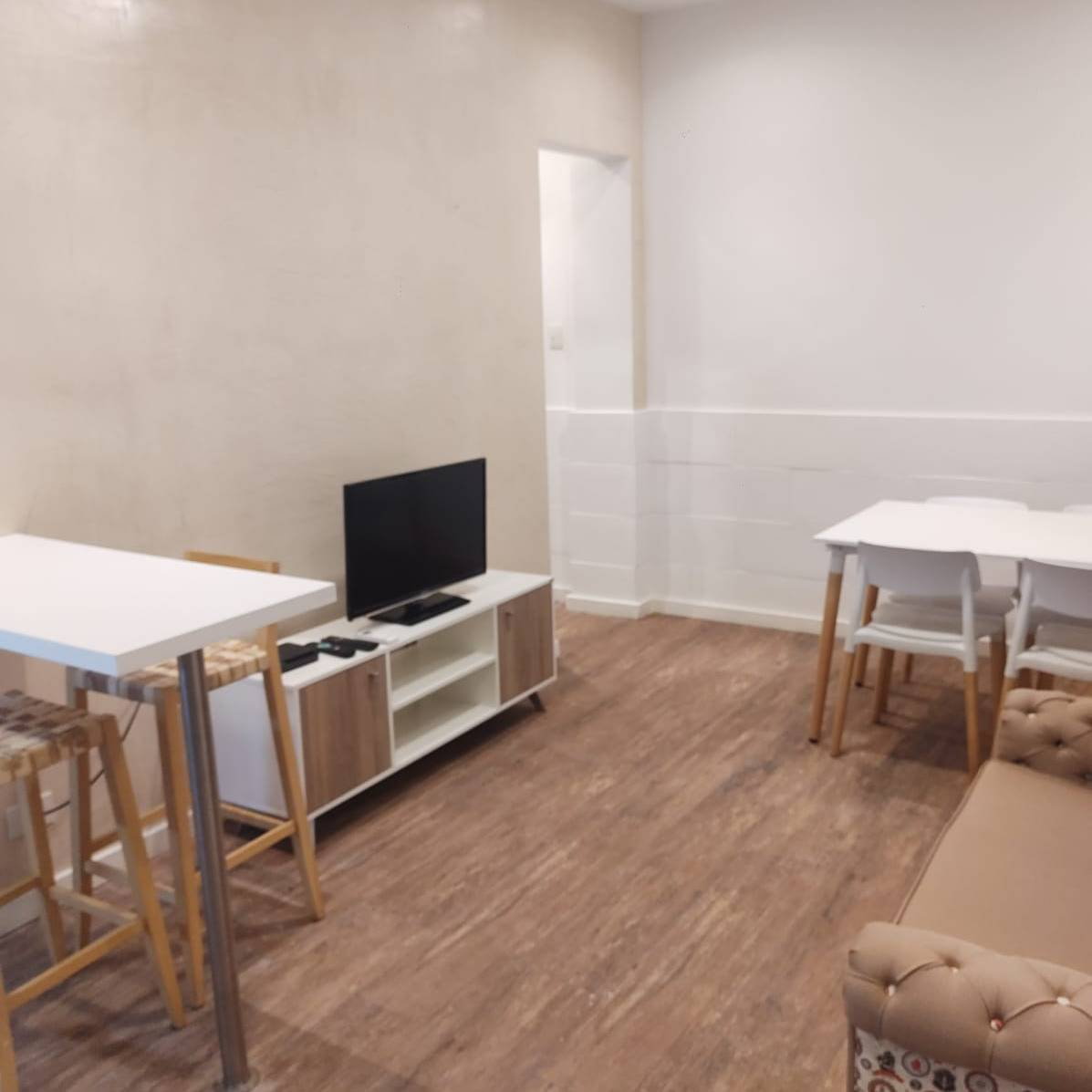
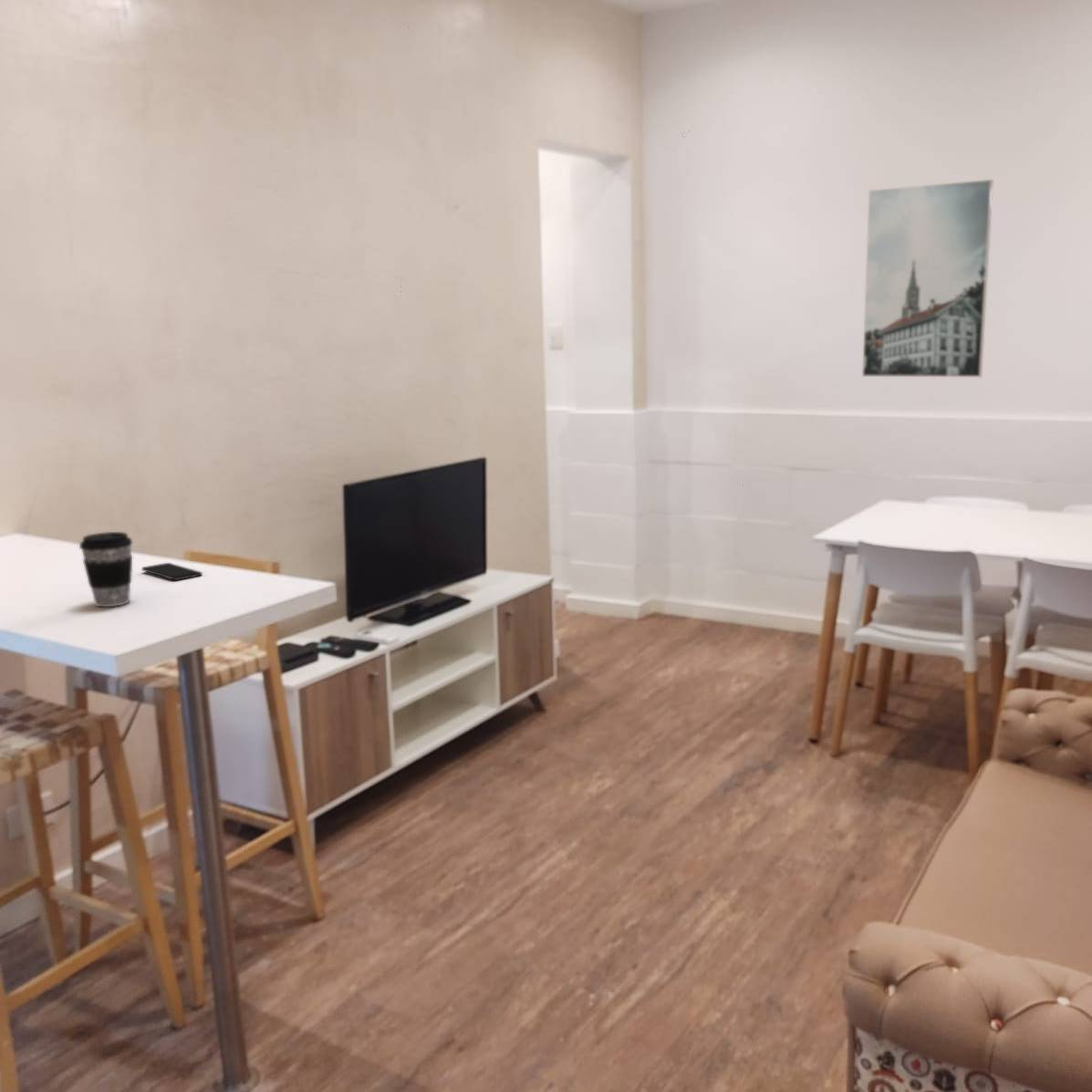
+ smartphone [140,562,203,581]
+ coffee cup [78,531,133,608]
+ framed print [861,179,994,378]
